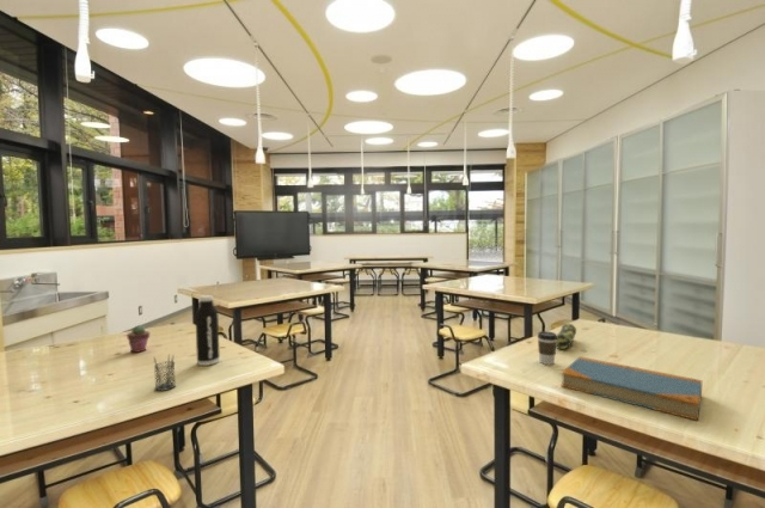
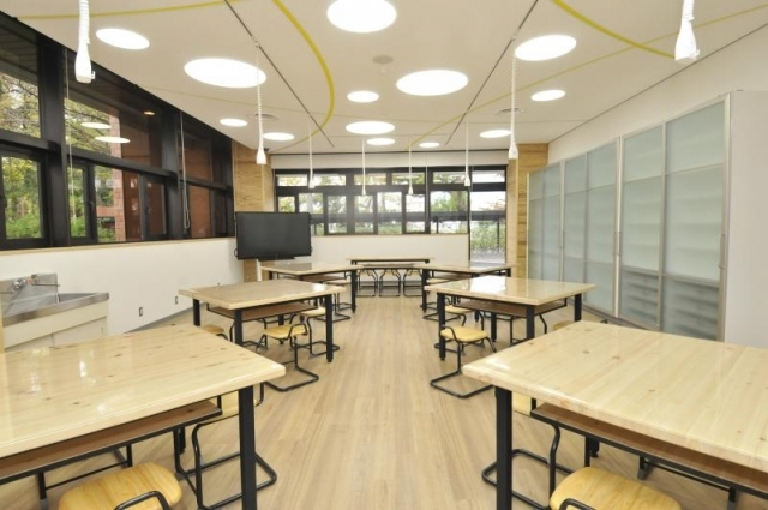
- water bottle [194,294,221,367]
- coffee cup [537,330,557,366]
- potted succulent [126,324,151,354]
- book [561,355,703,422]
- pencil case [556,323,577,350]
- pencil holder [153,354,177,392]
